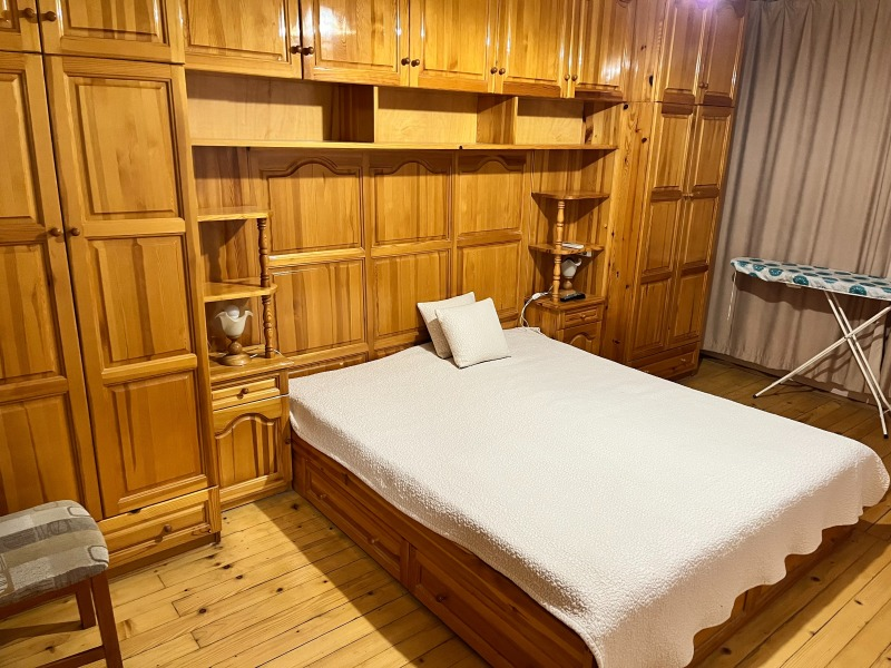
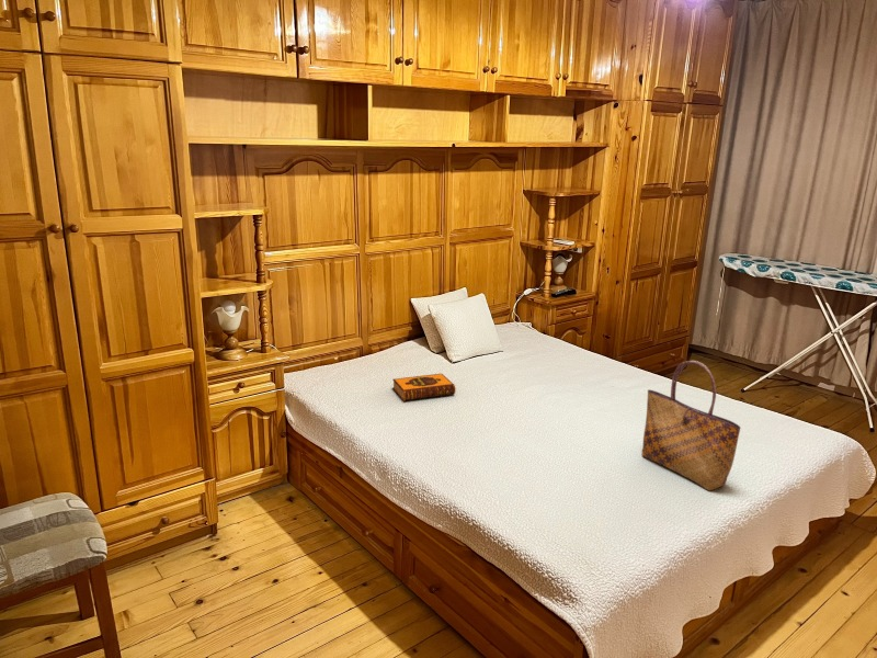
+ tote bag [641,360,741,491]
+ hardback book [391,373,456,402]
